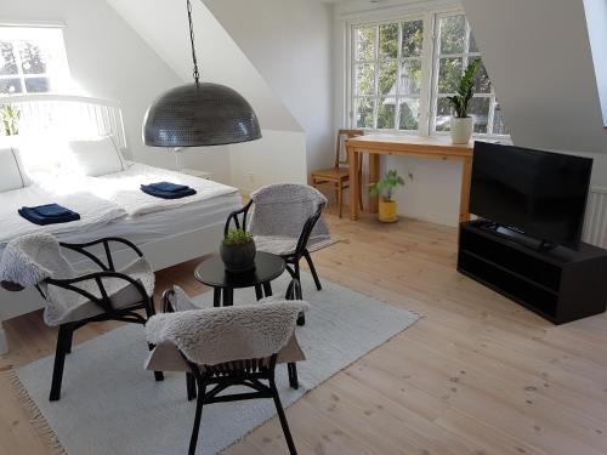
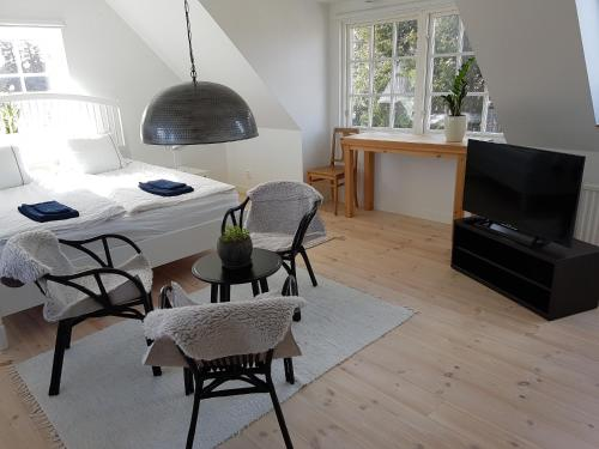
- house plant [364,169,414,223]
